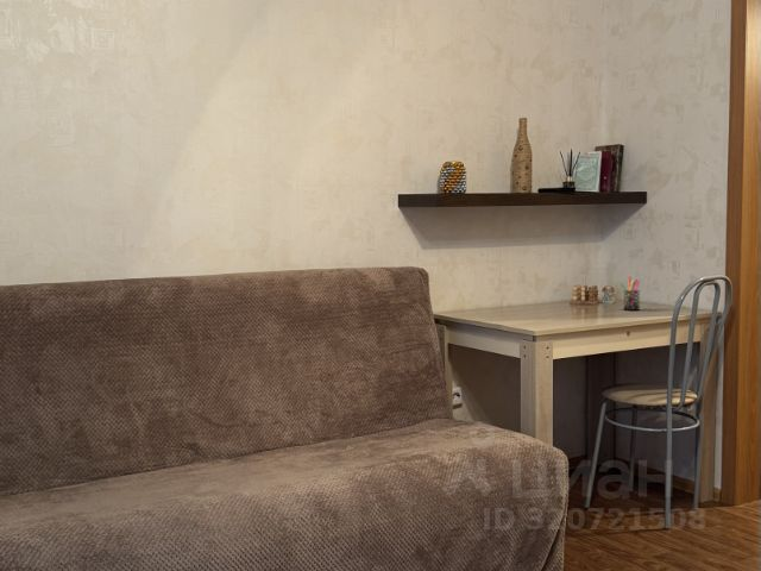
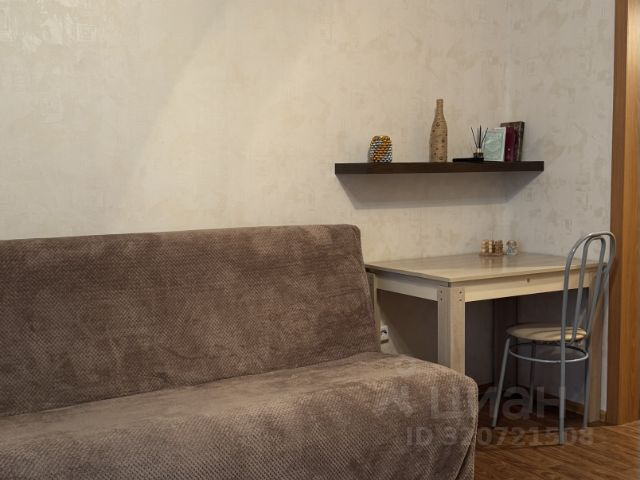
- pen holder [618,275,641,312]
